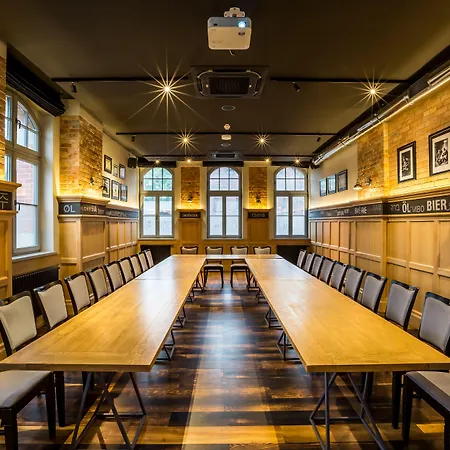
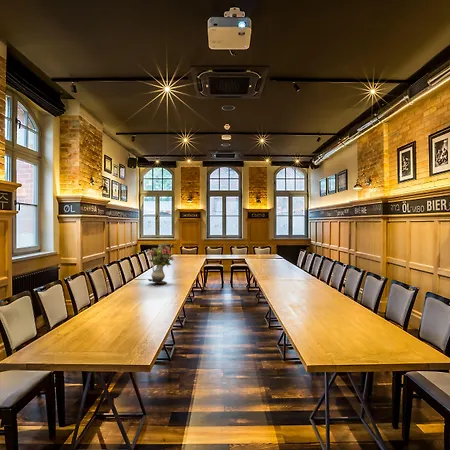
+ bouquet [145,241,175,284]
